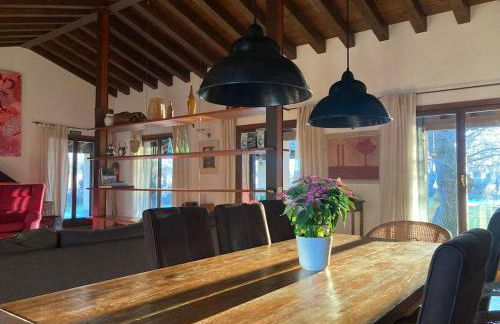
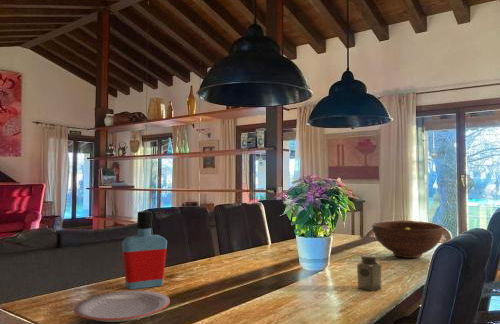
+ fruit bowl [371,221,445,259]
+ plate [73,289,171,323]
+ salt shaker [356,254,382,292]
+ bottle [121,210,168,290]
